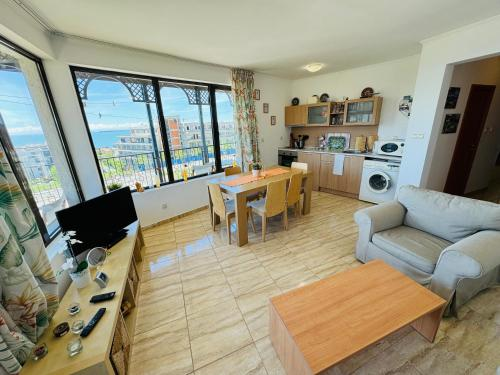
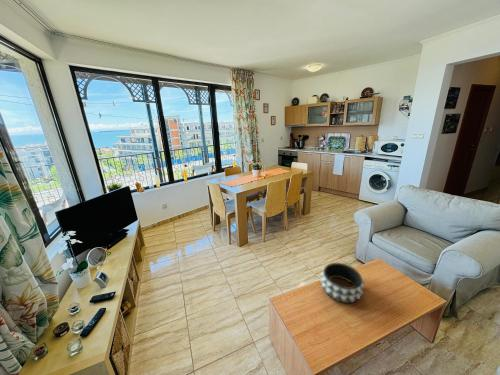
+ decorative bowl [319,262,365,304]
